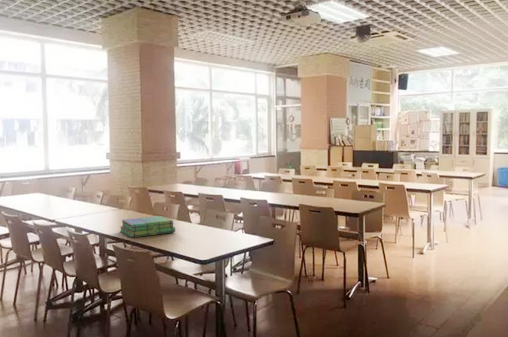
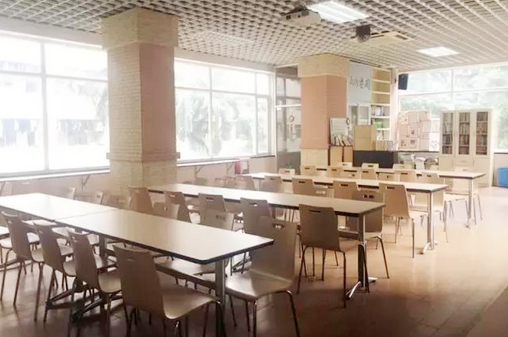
- stack of books [119,215,176,239]
